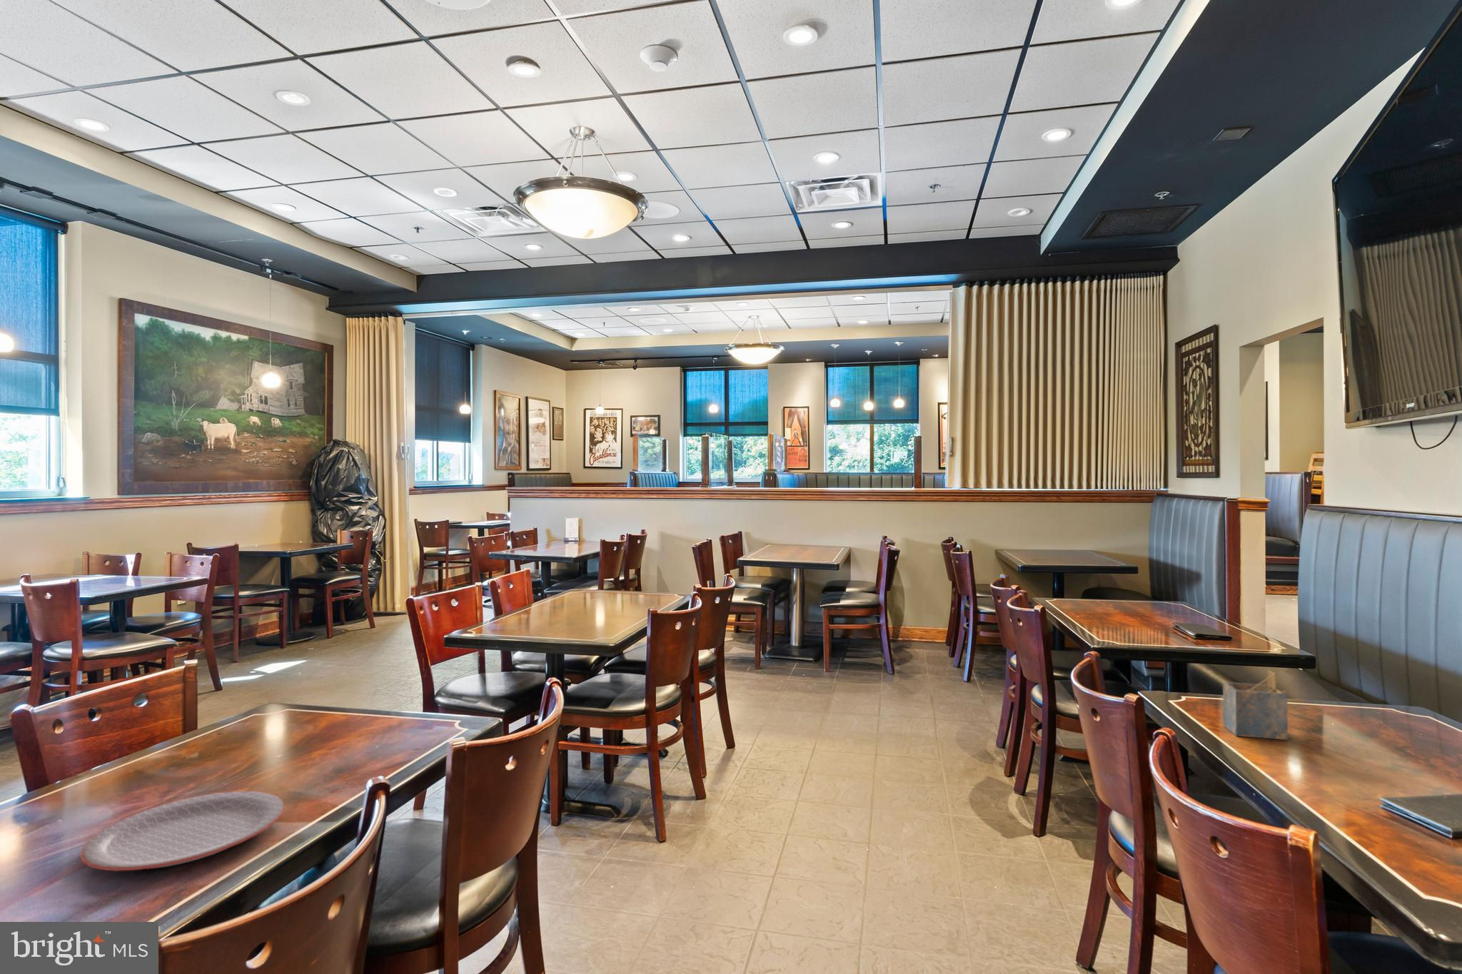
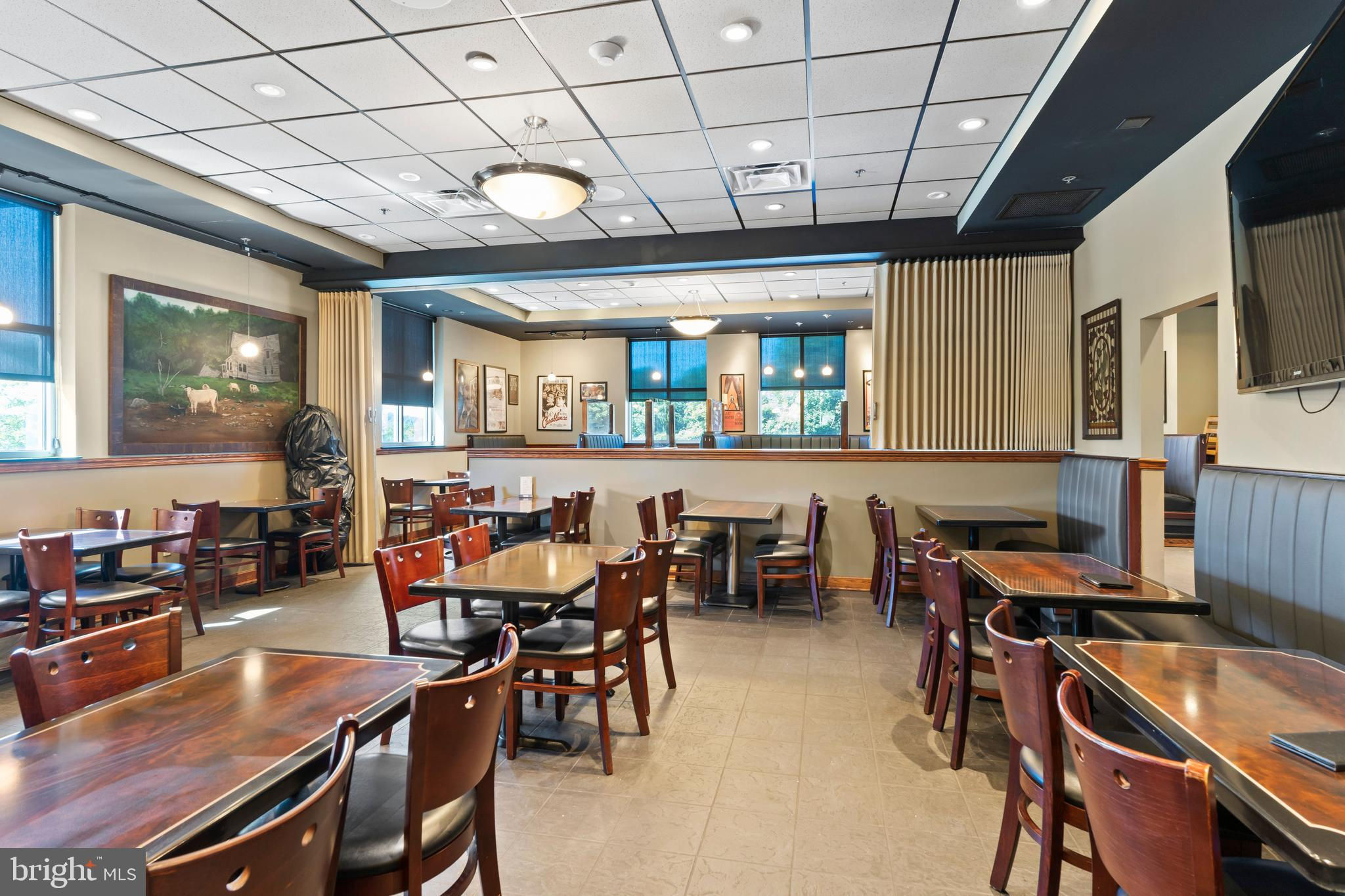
- napkin holder [1222,669,1288,740]
- plate [79,790,286,872]
